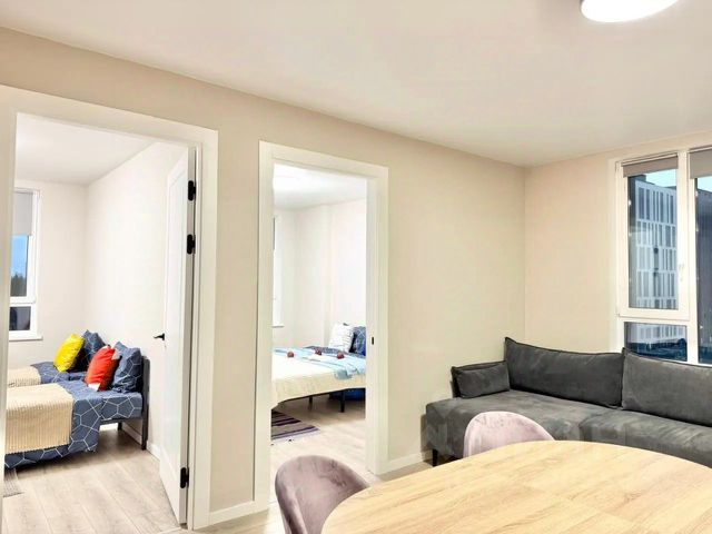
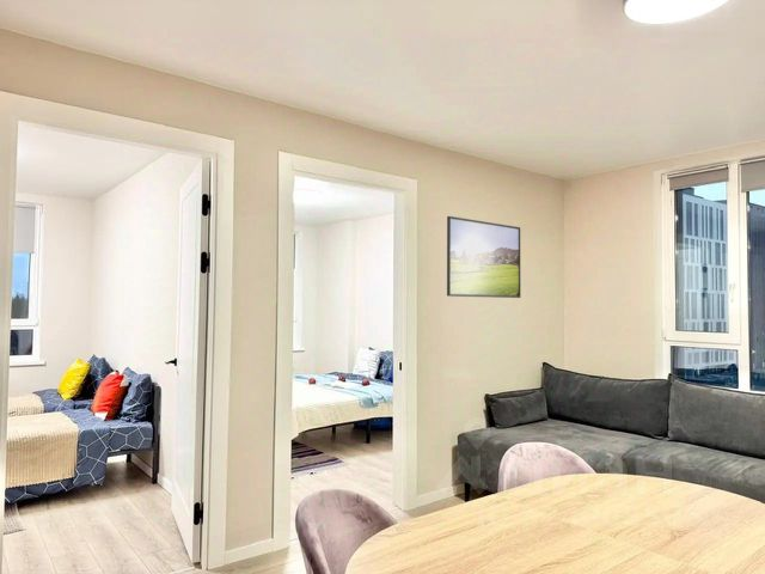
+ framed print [446,215,522,299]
